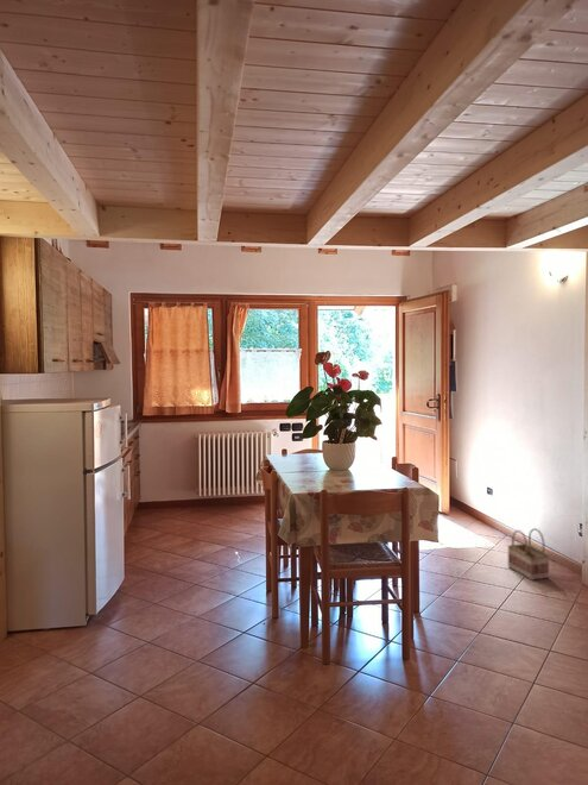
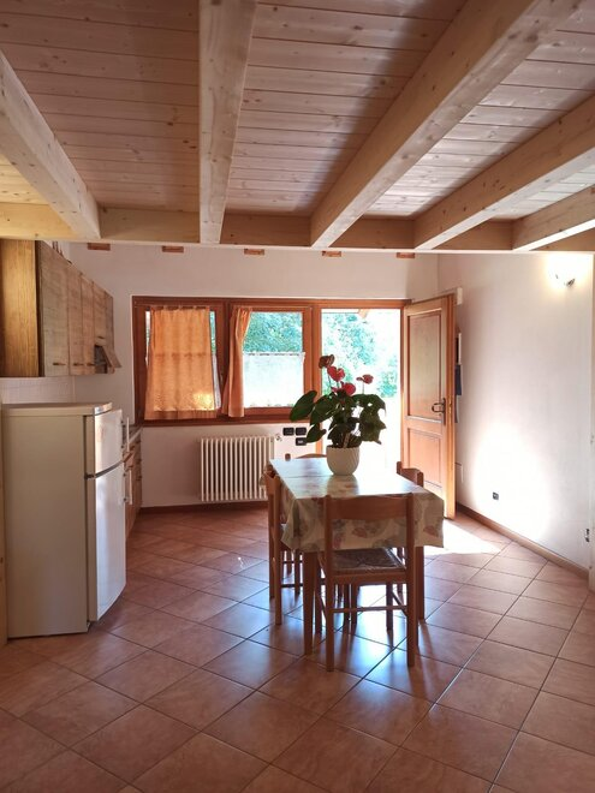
- basket [506,527,551,582]
